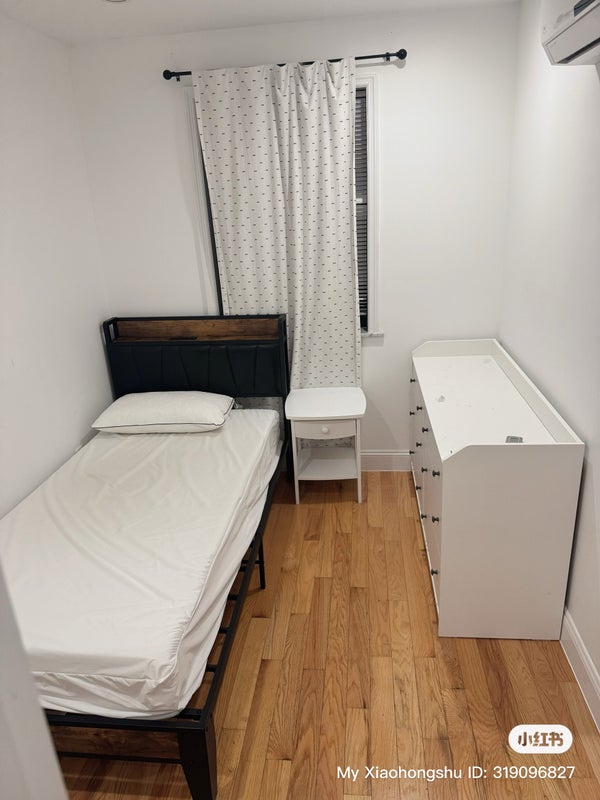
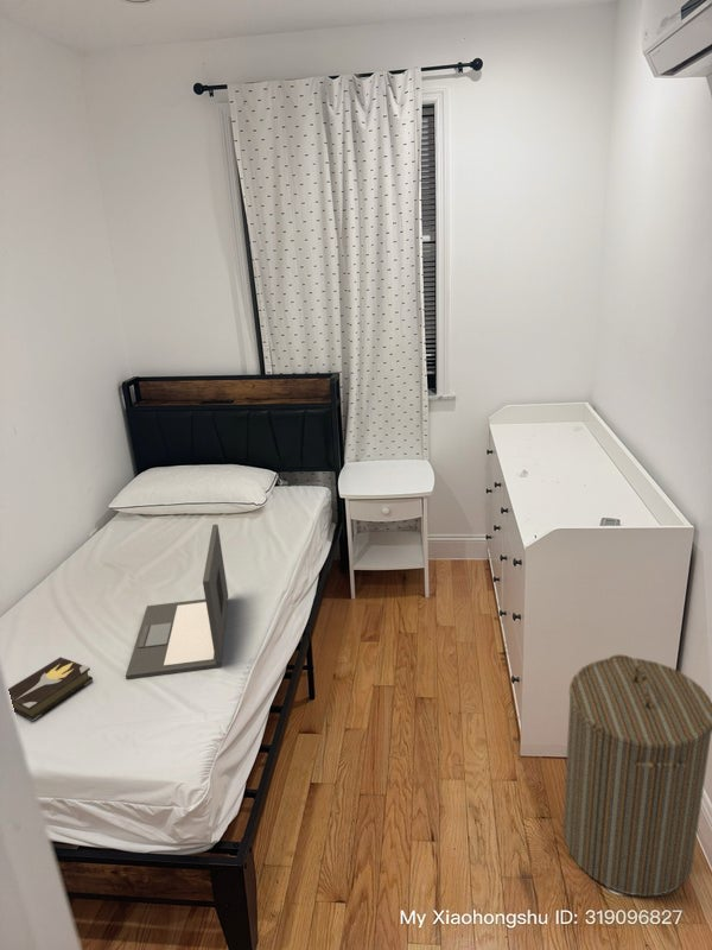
+ laundry hamper [562,653,712,898]
+ hardback book [7,657,94,722]
+ laptop [125,524,229,680]
